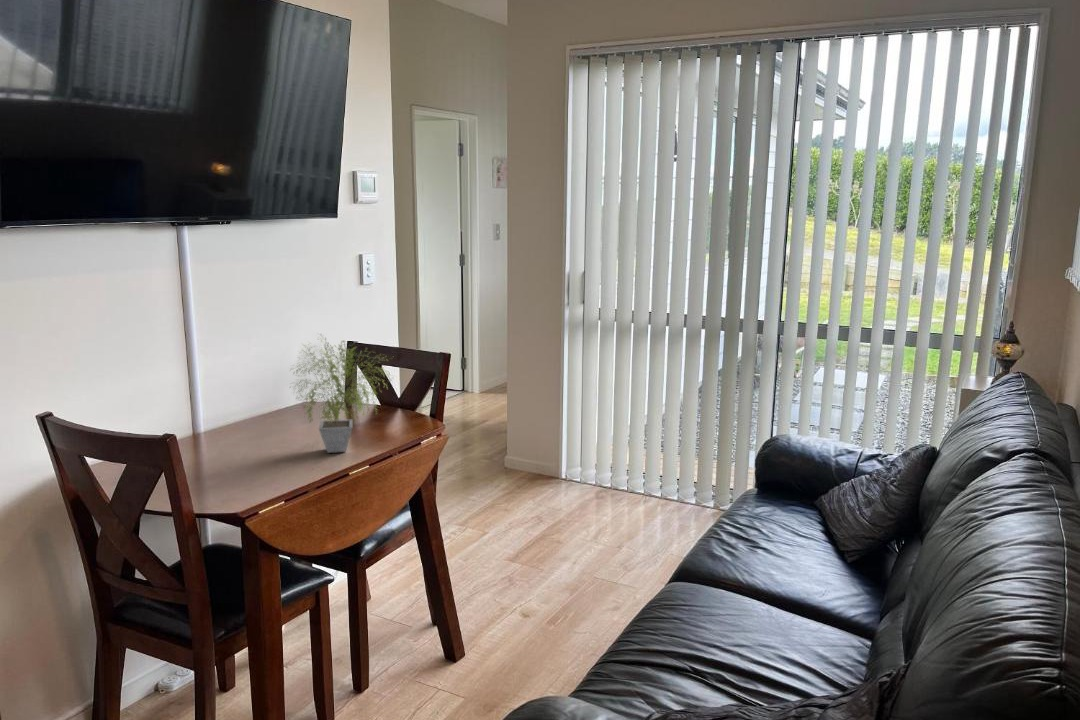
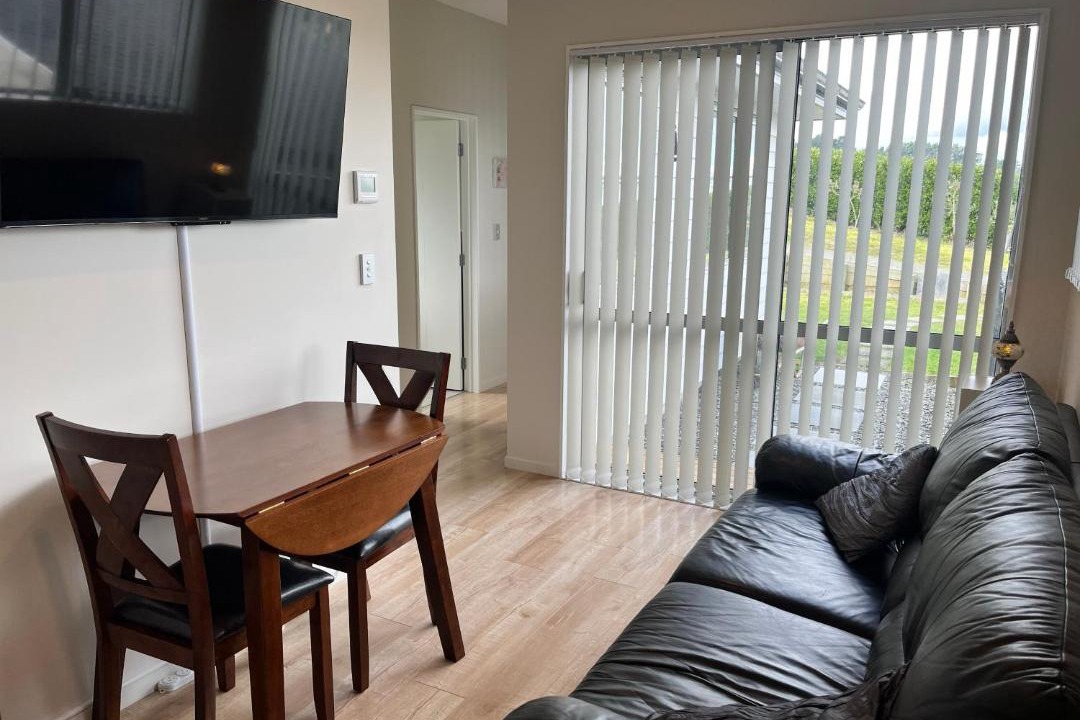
- potted plant [288,332,396,454]
